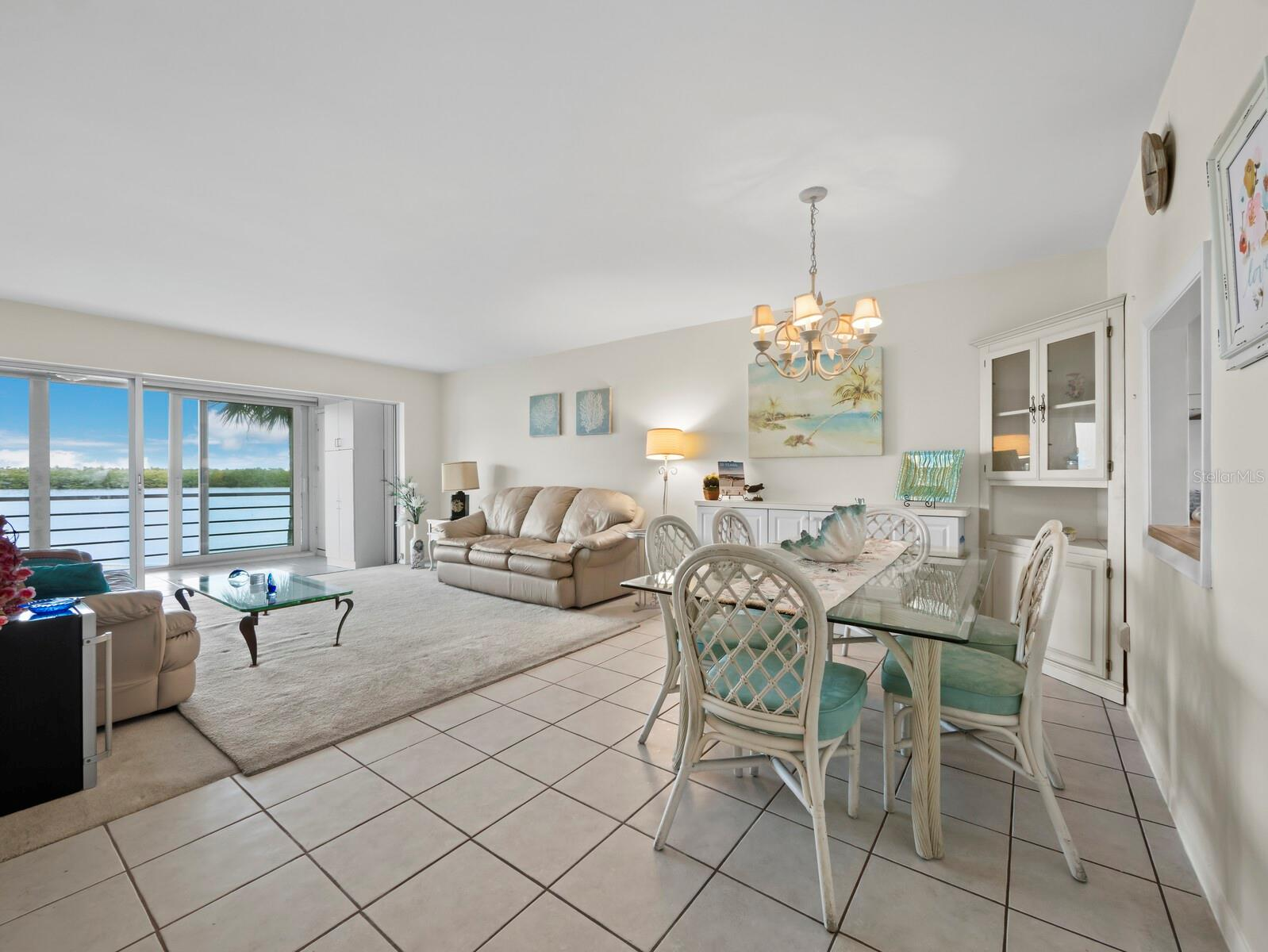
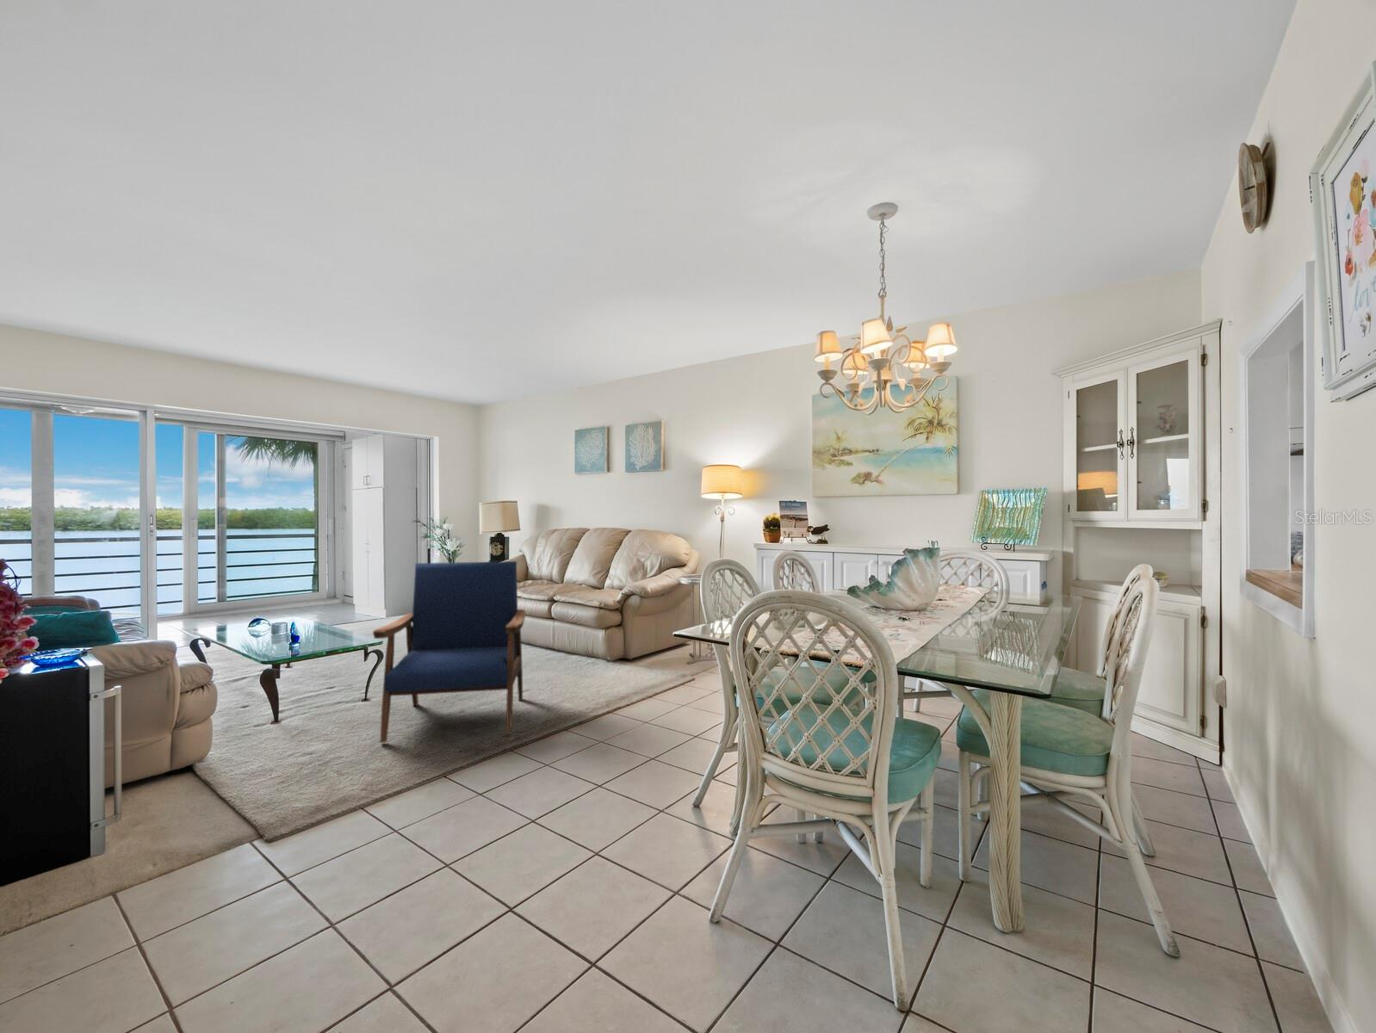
+ armchair [372,560,526,743]
